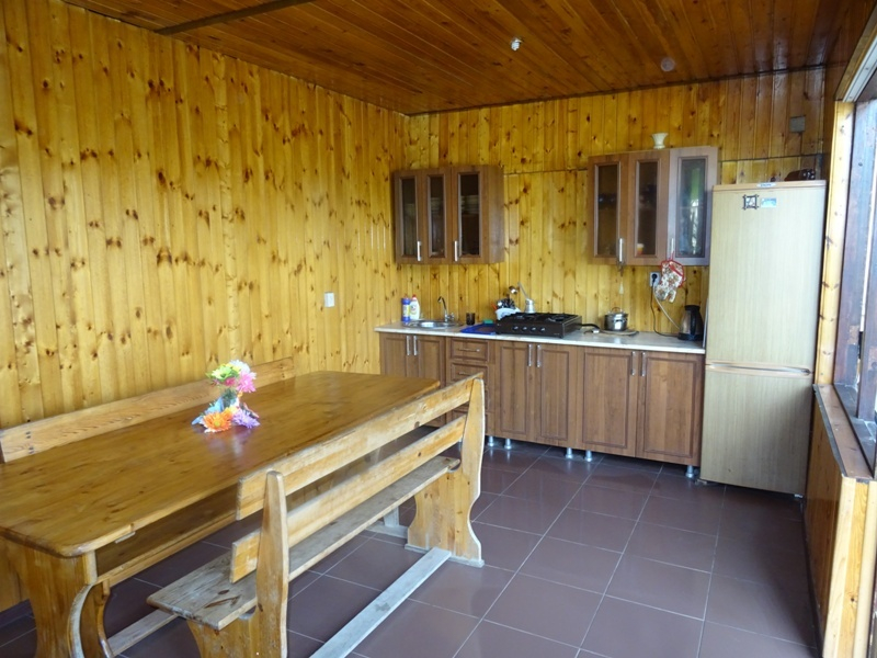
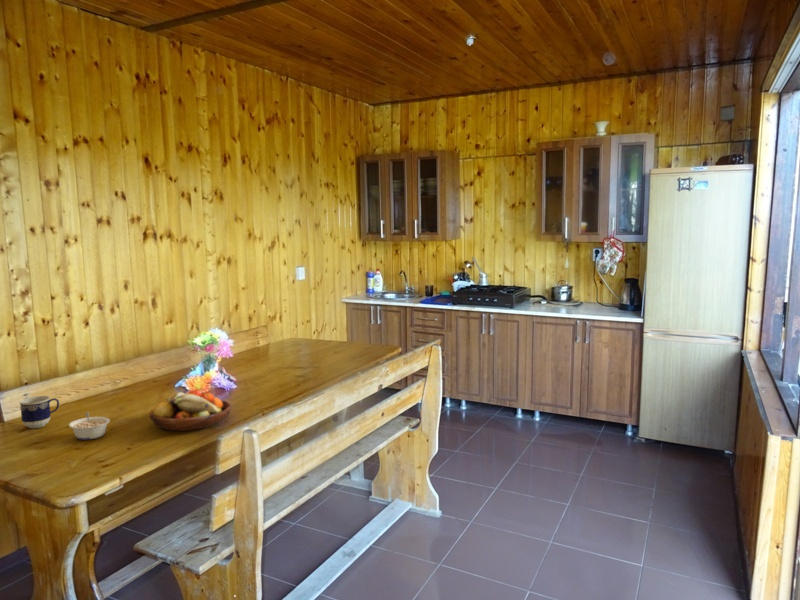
+ cup [18,395,60,429]
+ legume [68,411,111,441]
+ fruit bowl [148,389,232,432]
